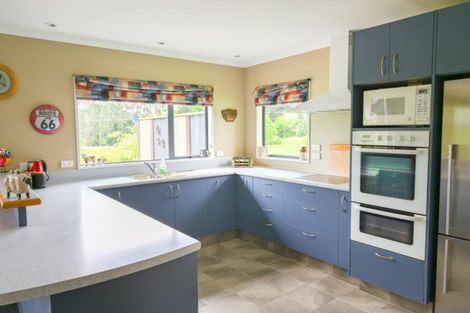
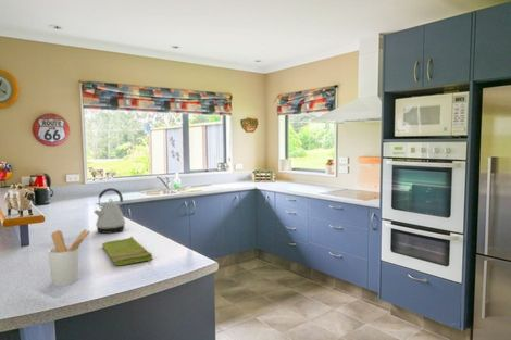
+ kettle [92,187,126,235]
+ dish towel [101,236,153,266]
+ utensil holder [48,228,91,287]
